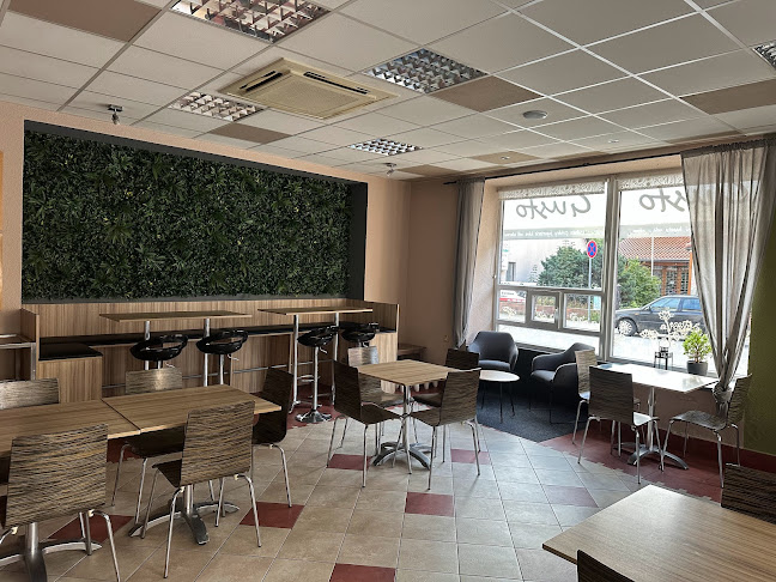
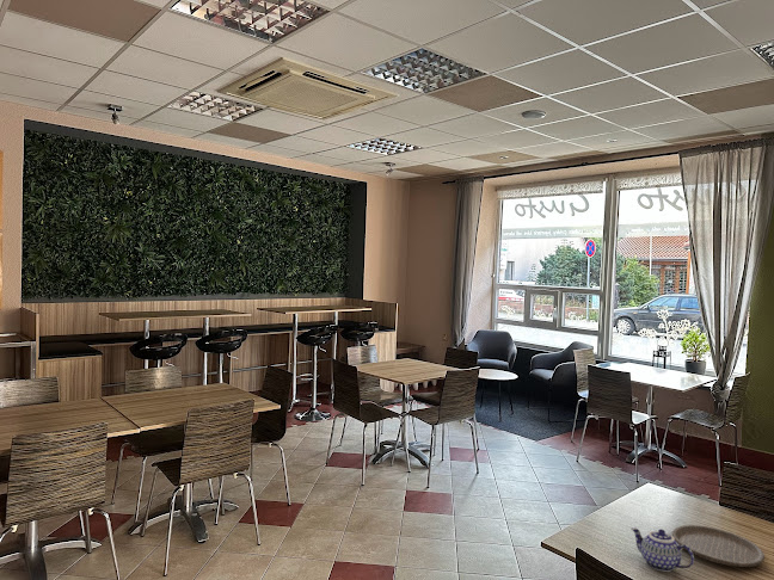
+ teapot [631,526,695,573]
+ plate [671,524,766,568]
